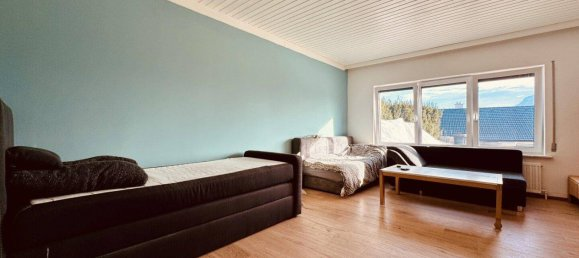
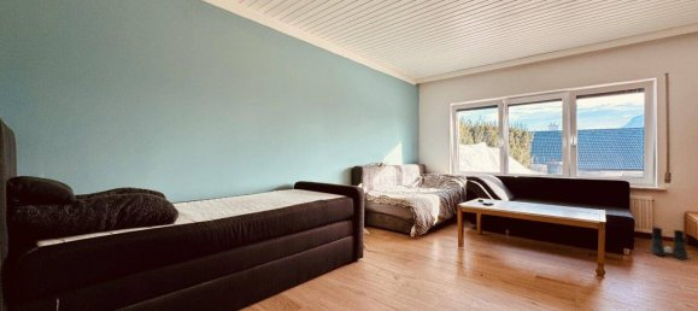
+ boots [650,227,688,262]
